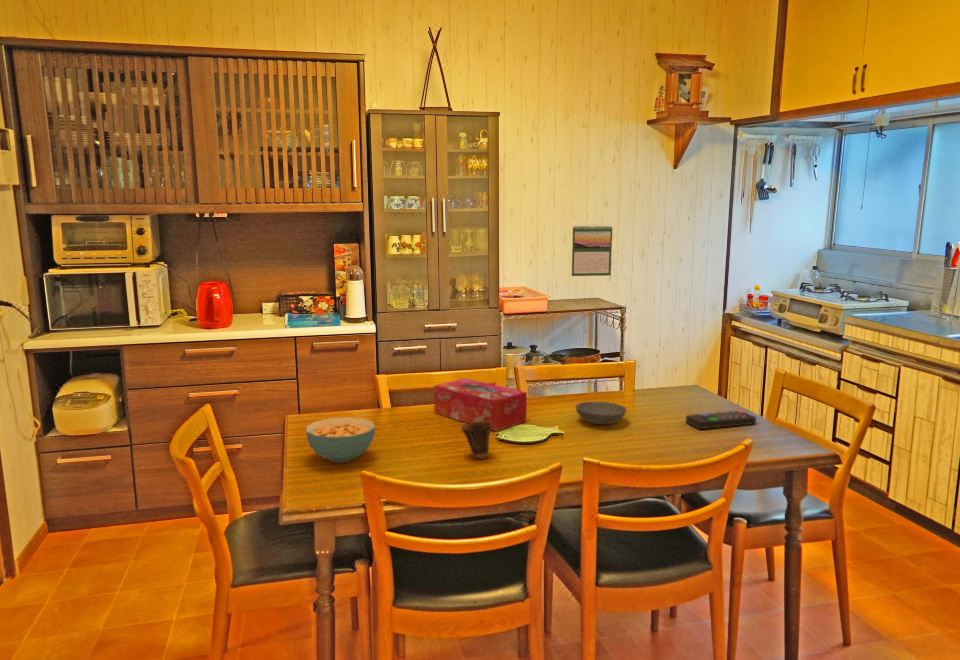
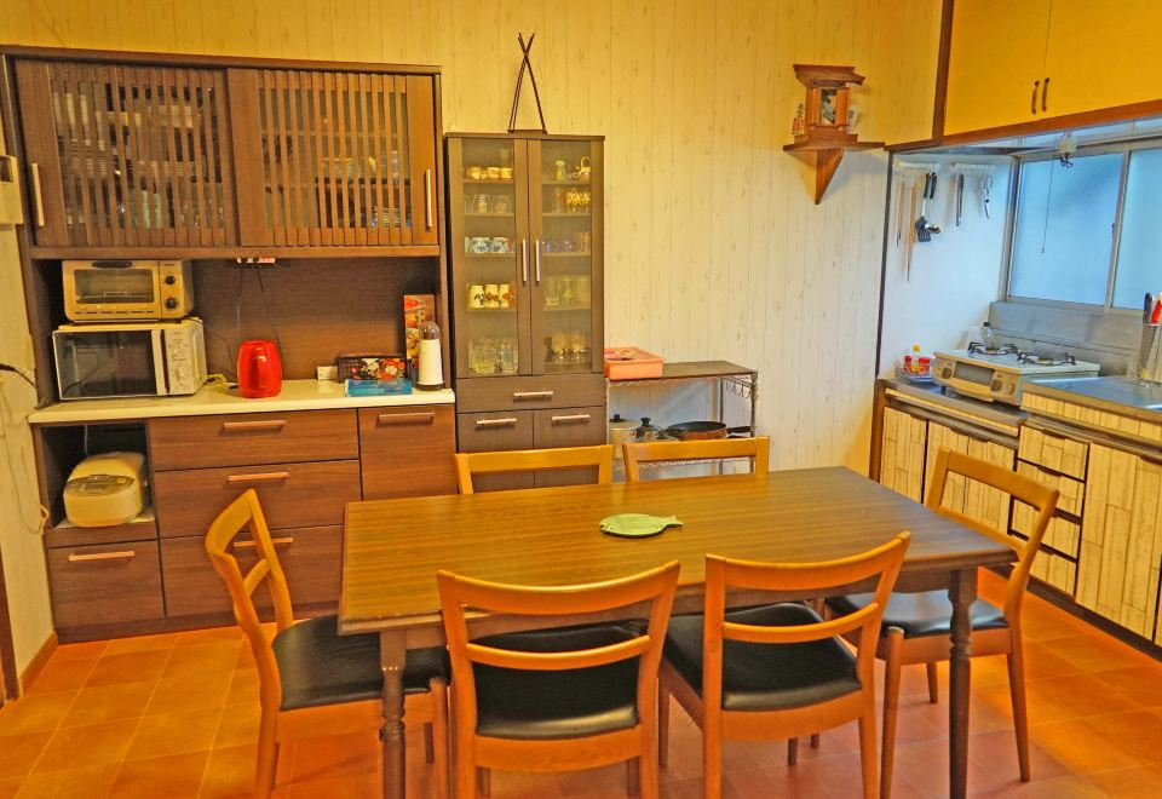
- tissue box [433,377,528,432]
- cereal bowl [305,416,376,464]
- calendar [571,224,613,277]
- remote control [685,409,757,430]
- cup [460,421,492,460]
- bowl [574,400,628,425]
